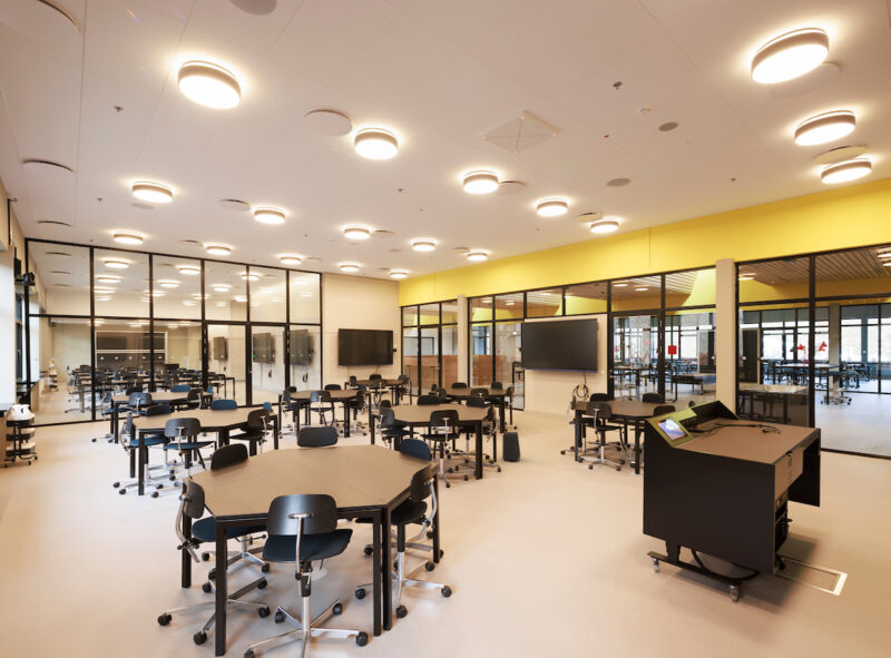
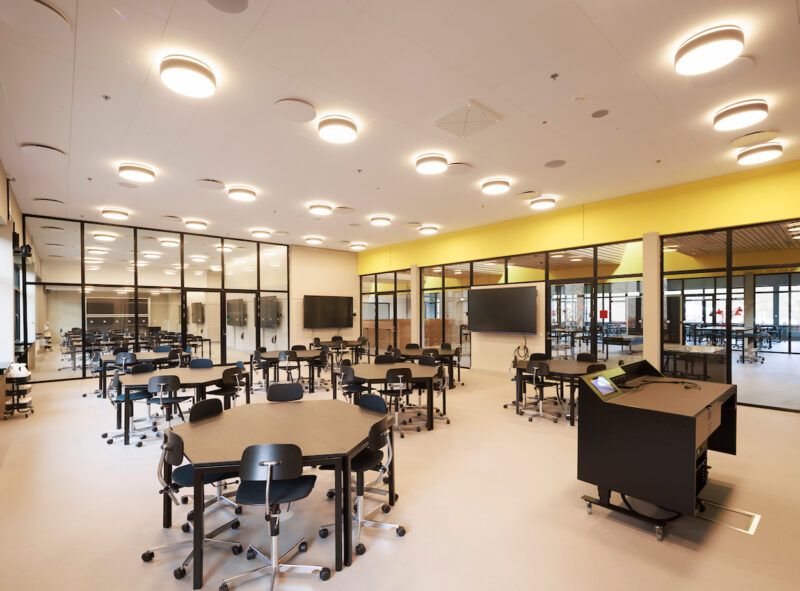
- speaker [501,431,521,463]
